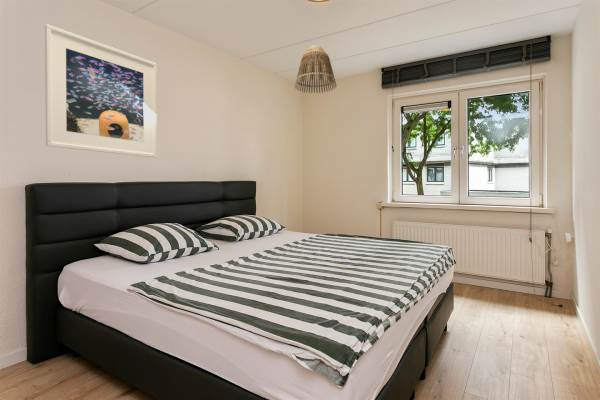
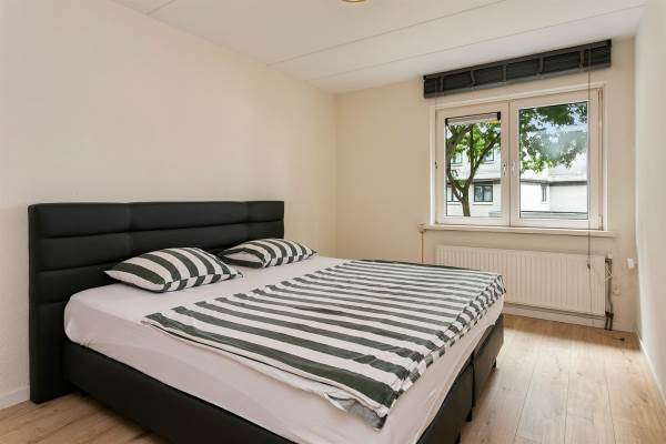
- lamp shade [294,45,338,94]
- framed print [44,23,158,159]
